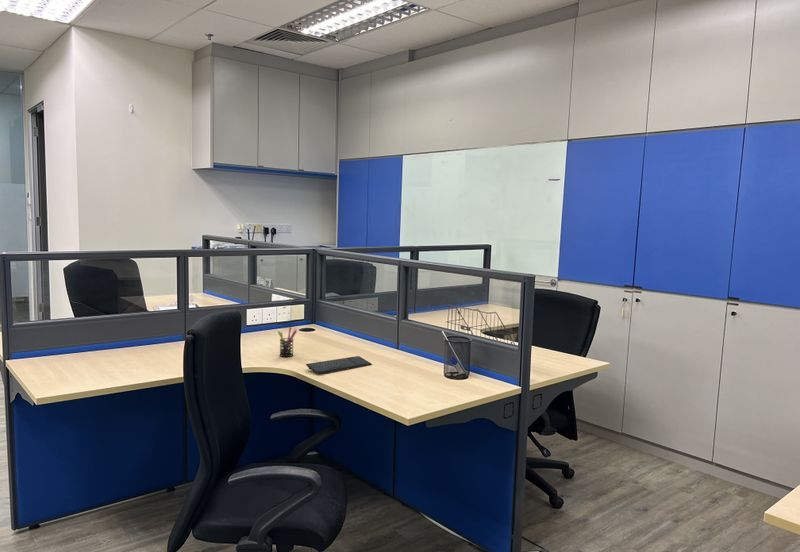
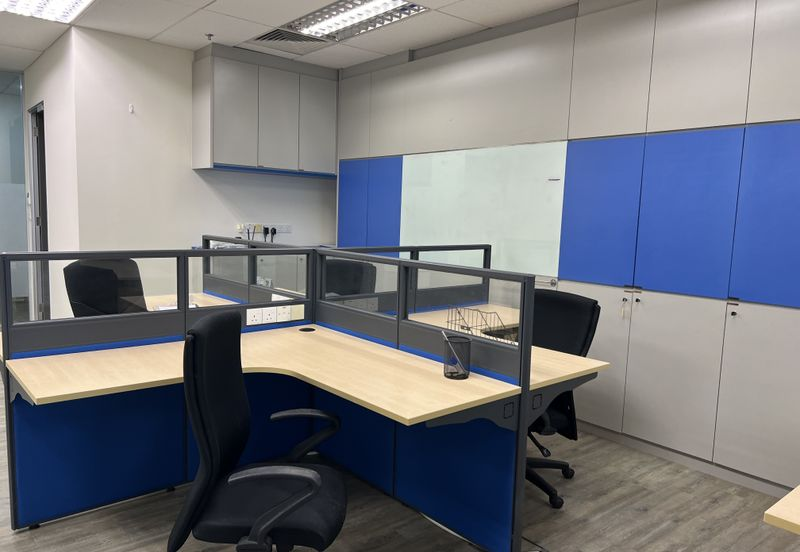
- pen holder [277,326,298,358]
- keyboard [305,355,373,375]
